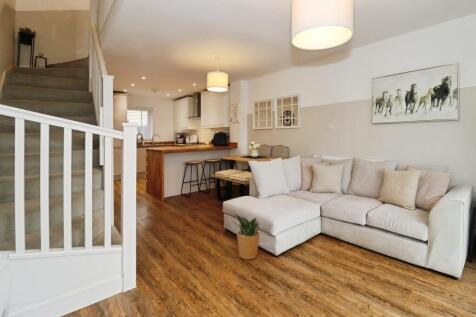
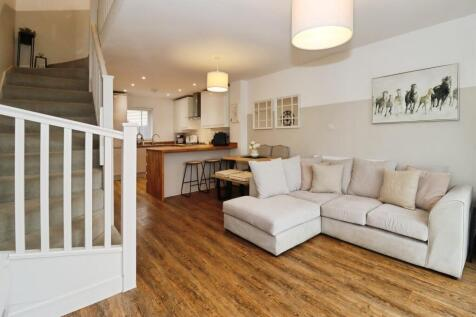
- potted plant [232,213,261,260]
